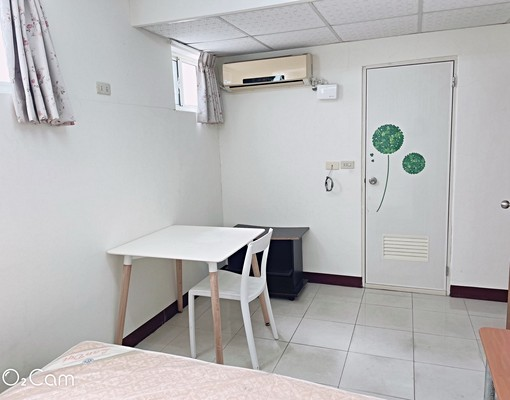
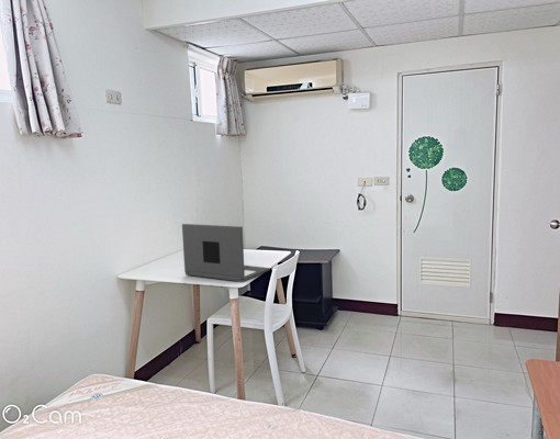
+ laptop [181,223,271,283]
